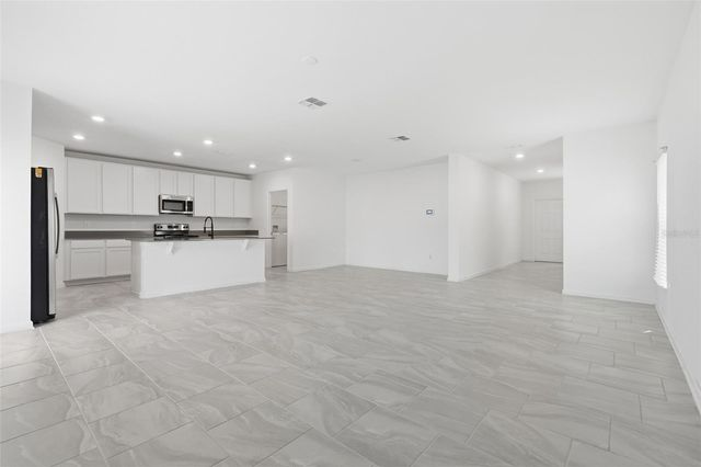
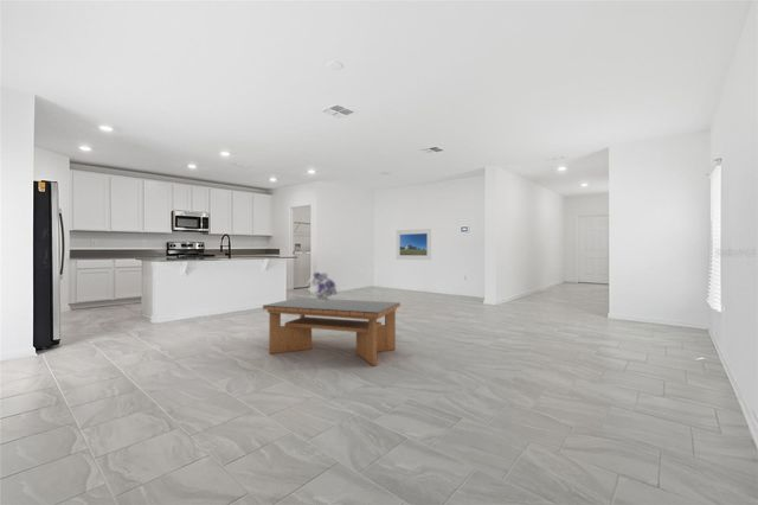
+ coffee table [262,296,402,366]
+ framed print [396,228,432,261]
+ bouquet [306,271,339,301]
